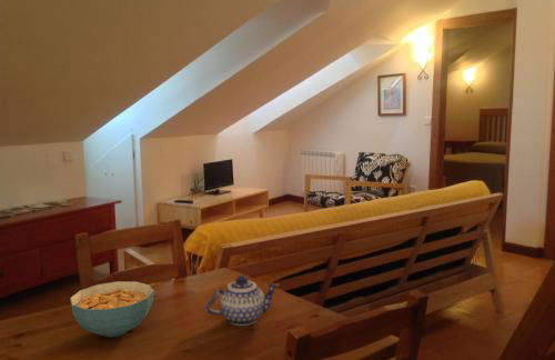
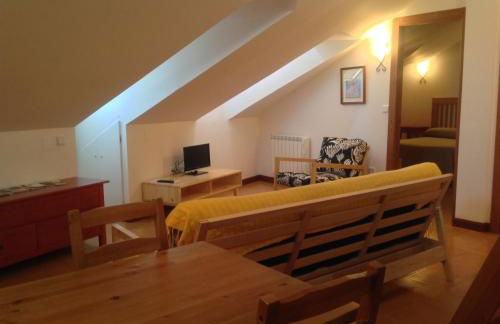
- teapot [204,274,281,327]
- cereal bowl [69,280,155,338]
